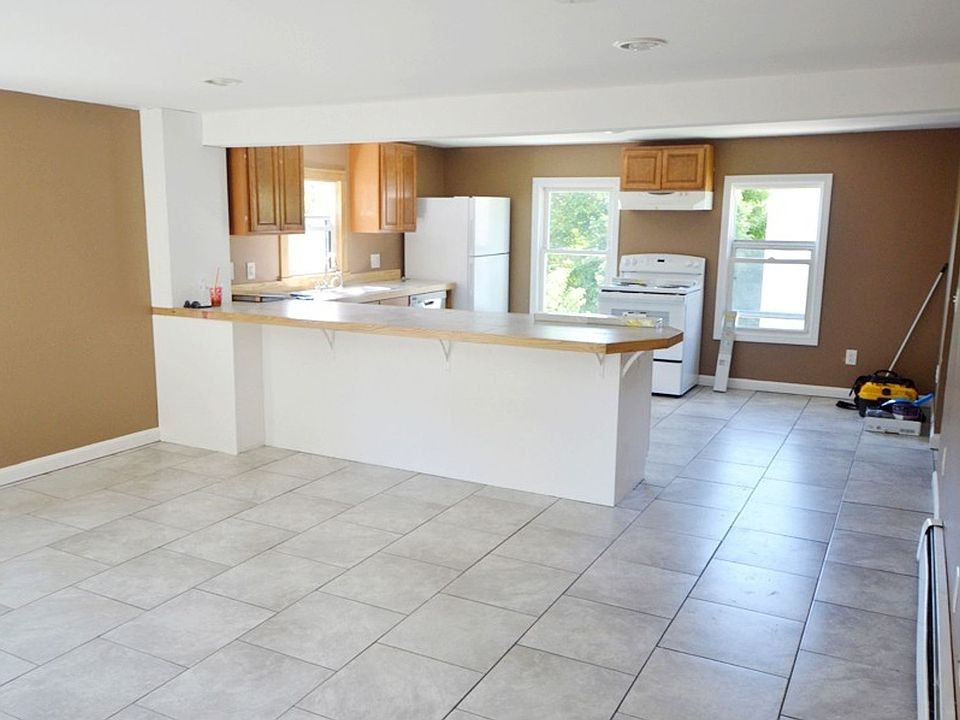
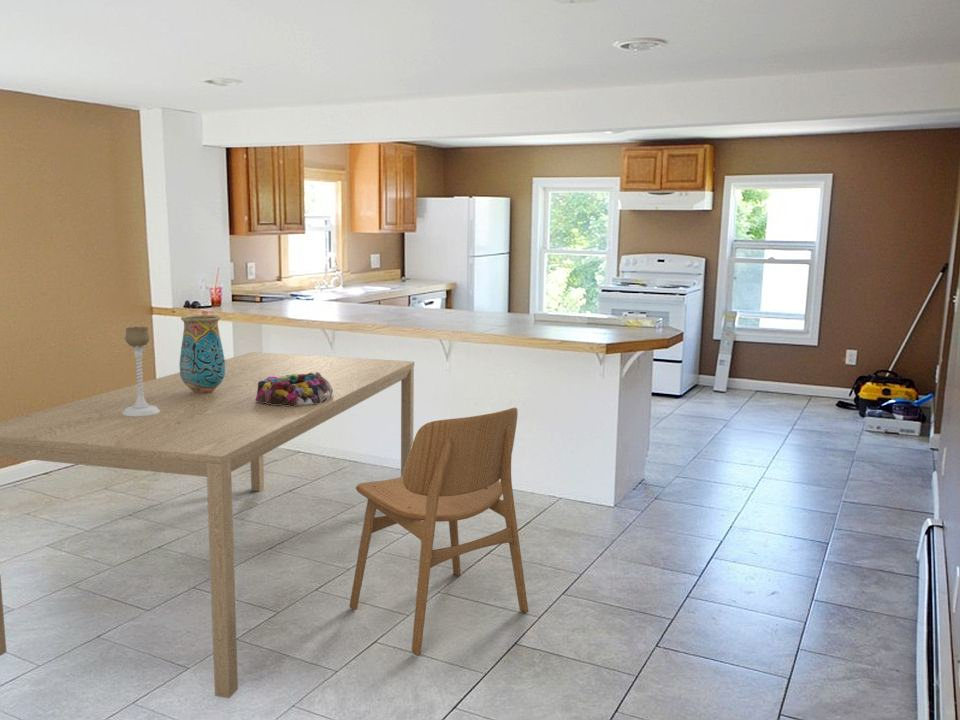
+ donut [255,372,333,406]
+ dining chair [349,407,529,657]
+ dining table [0,351,415,699]
+ vase [178,314,226,394]
+ candle holder [122,326,160,417]
